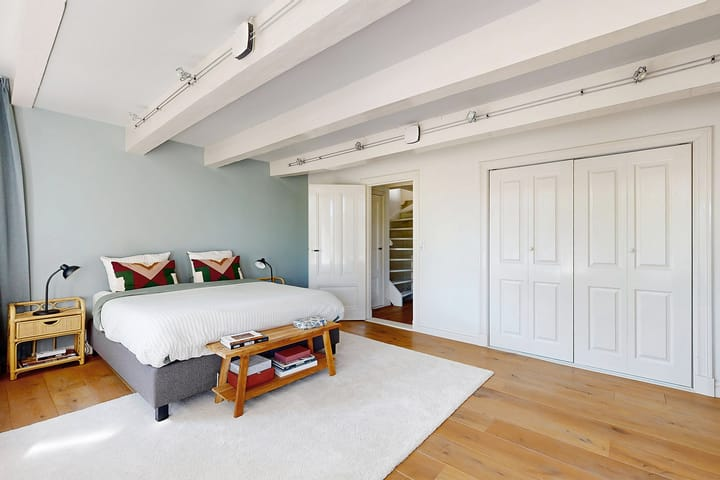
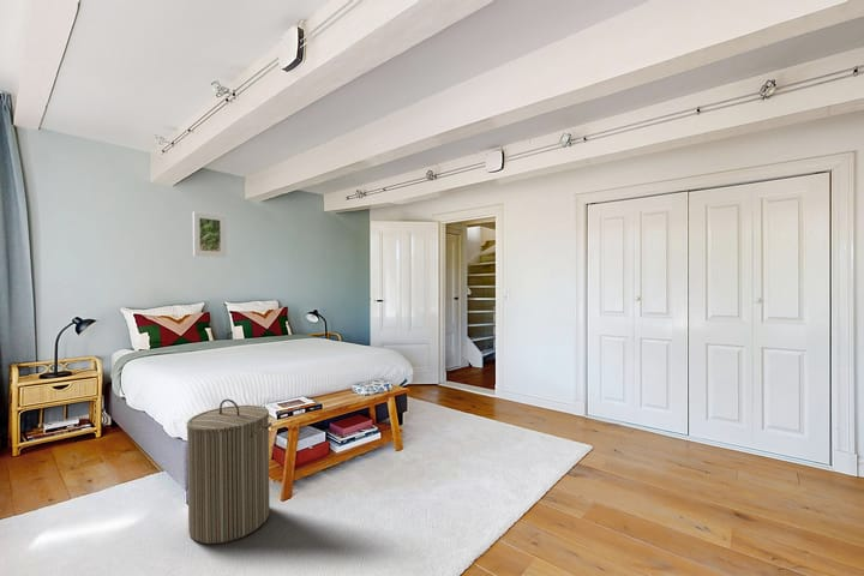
+ laundry hamper [185,398,274,545]
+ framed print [192,210,228,258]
